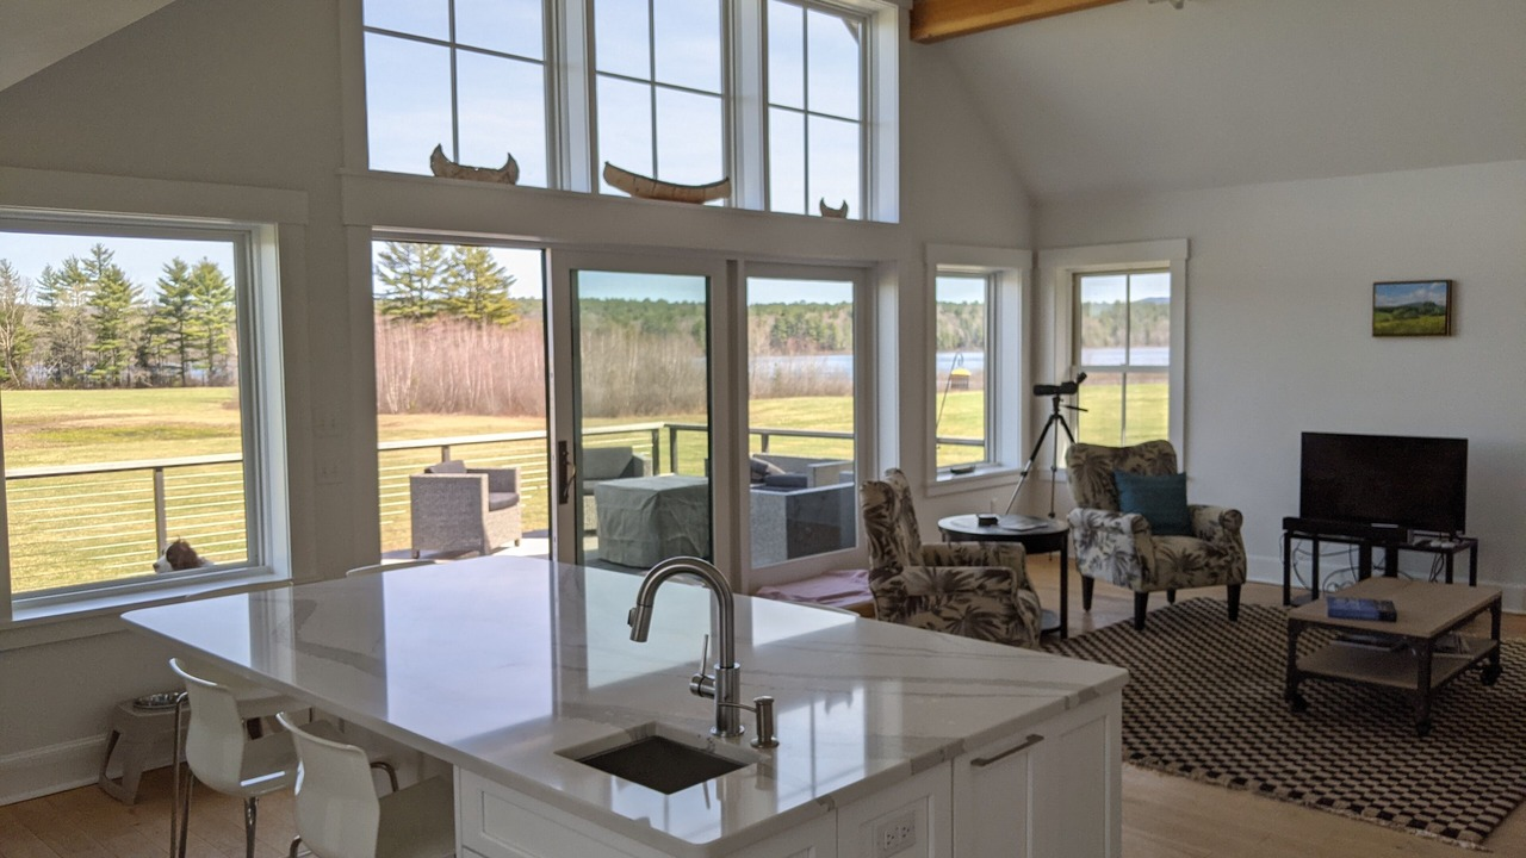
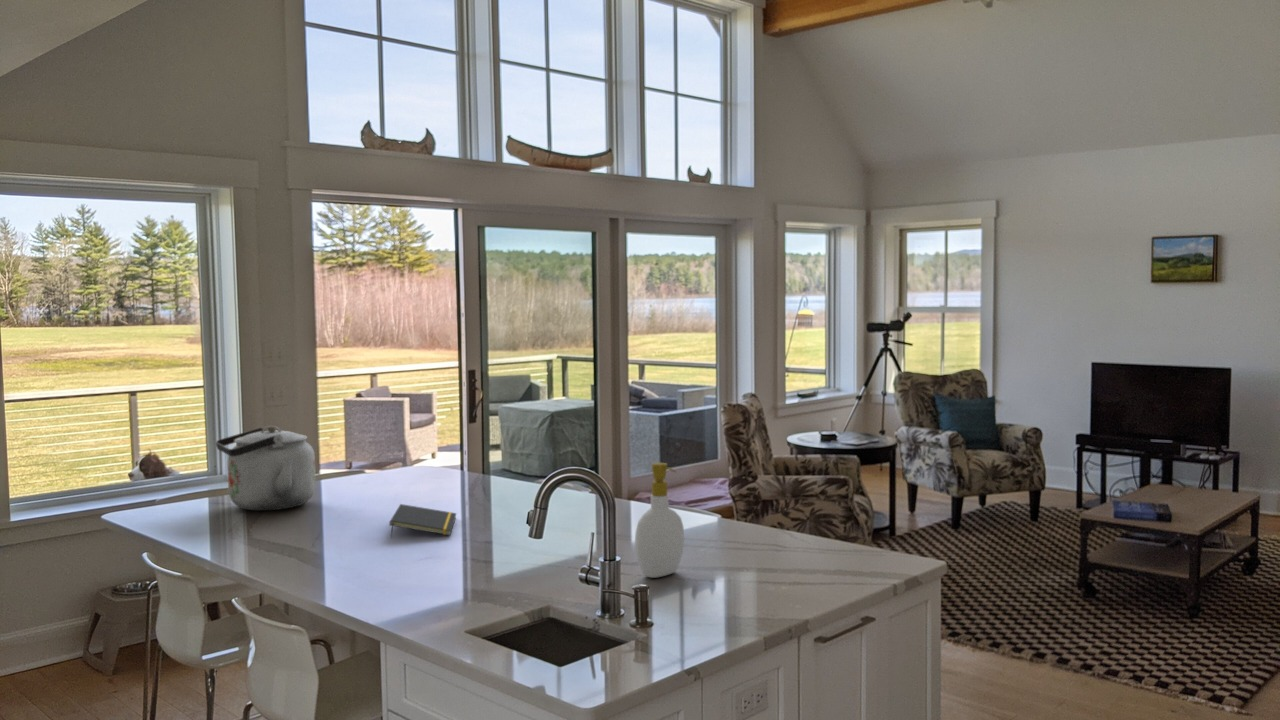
+ soap bottle [634,462,685,579]
+ notepad [388,503,457,539]
+ kettle [215,425,316,511]
